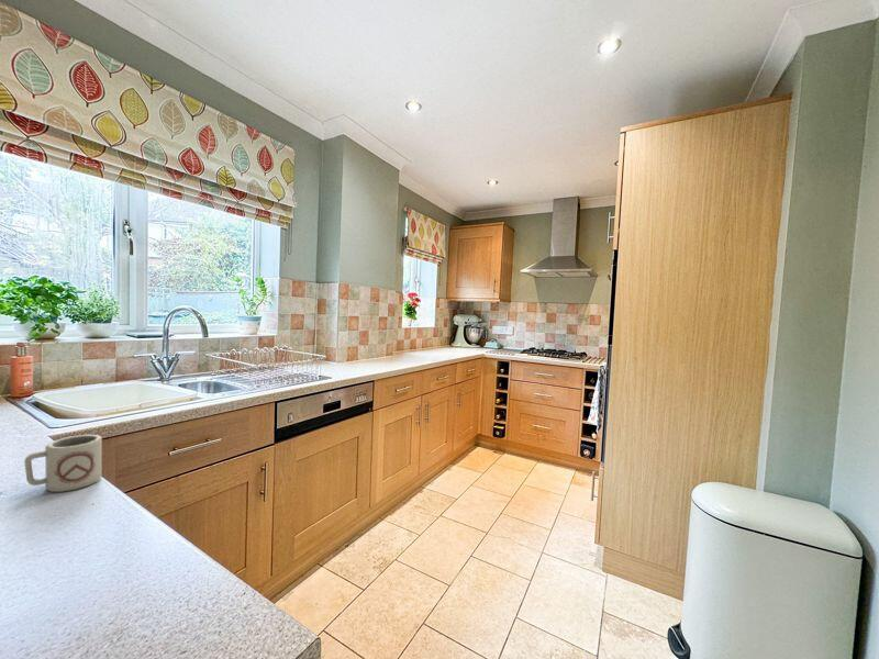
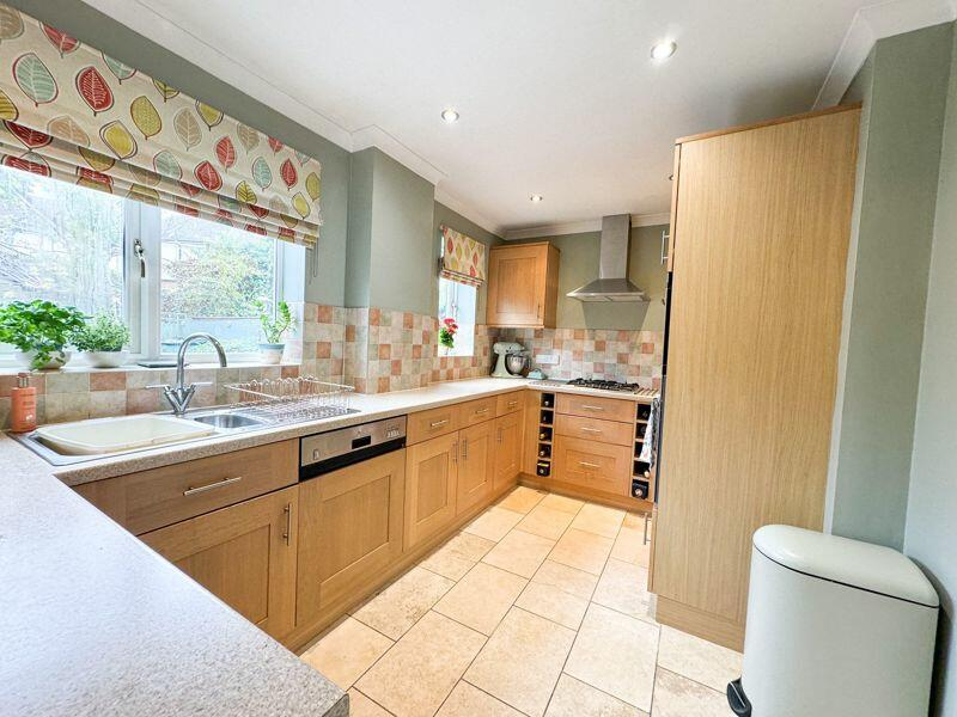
- cup [23,434,103,493]
